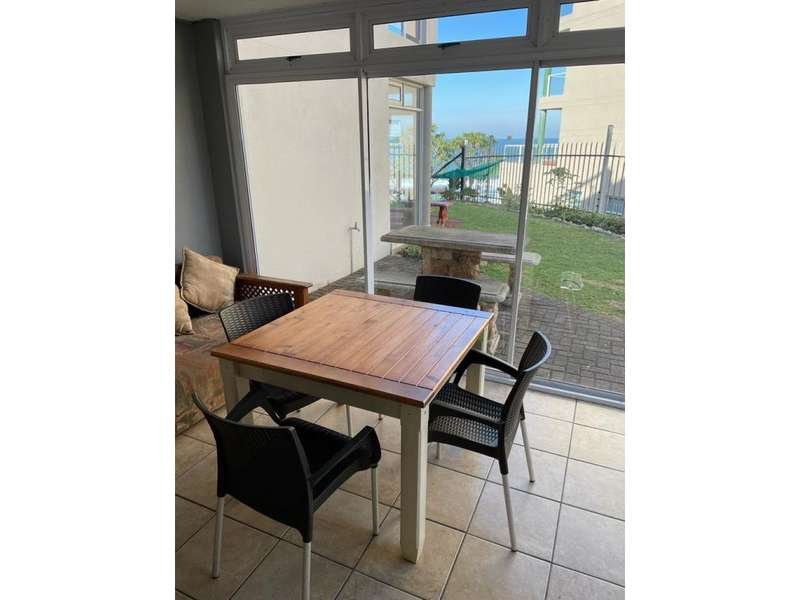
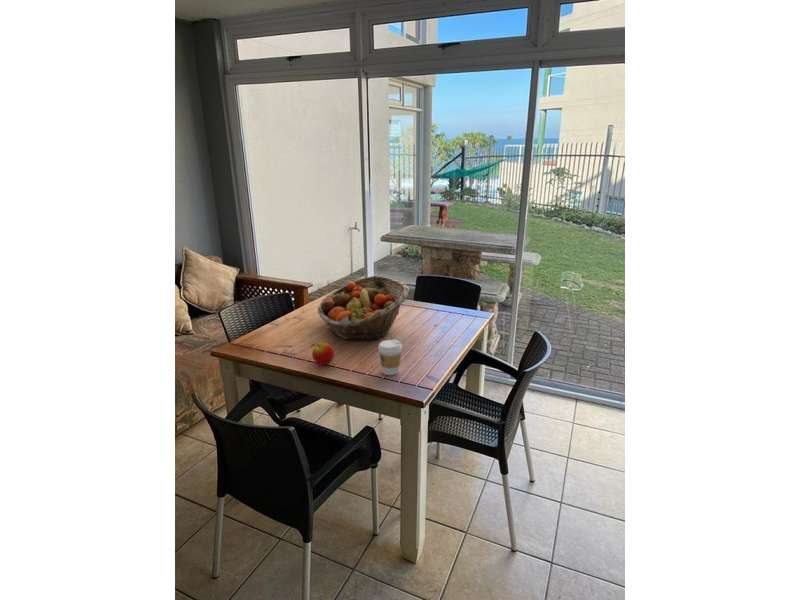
+ coffee cup [378,339,403,376]
+ fruit basket [316,275,410,341]
+ apple [310,342,335,366]
